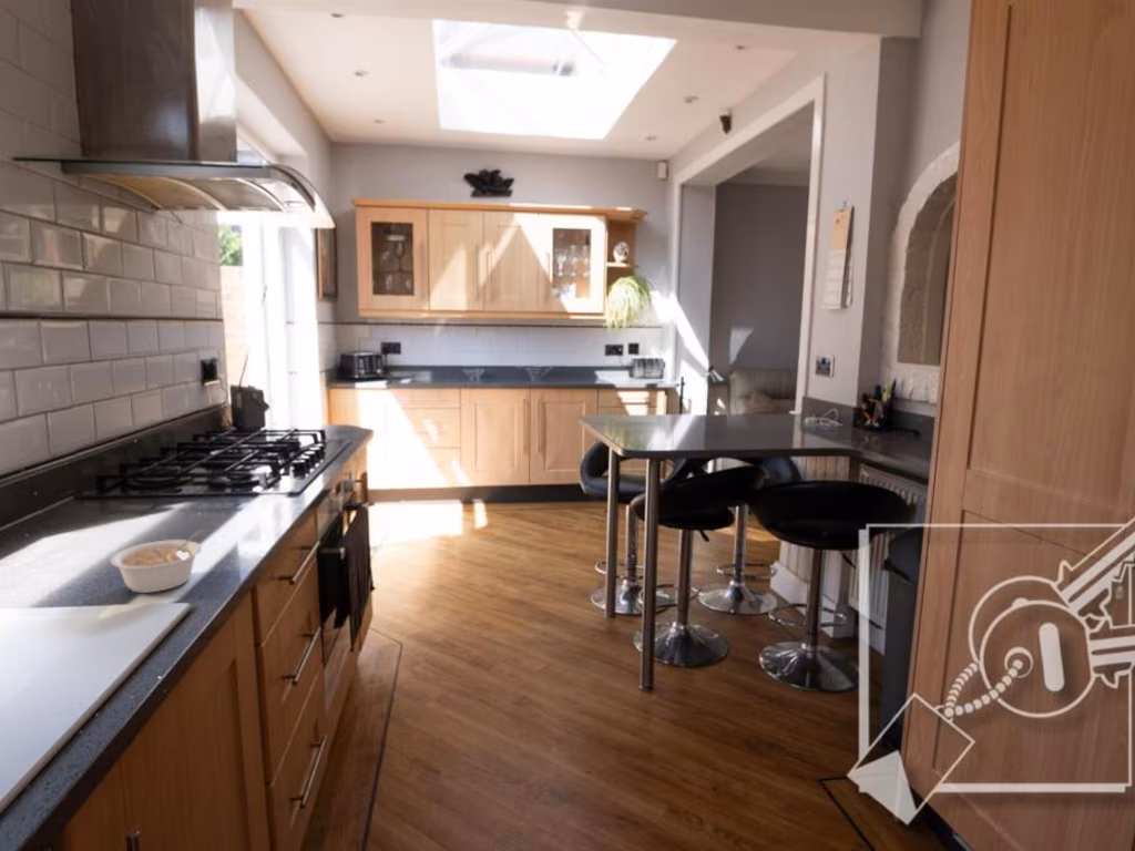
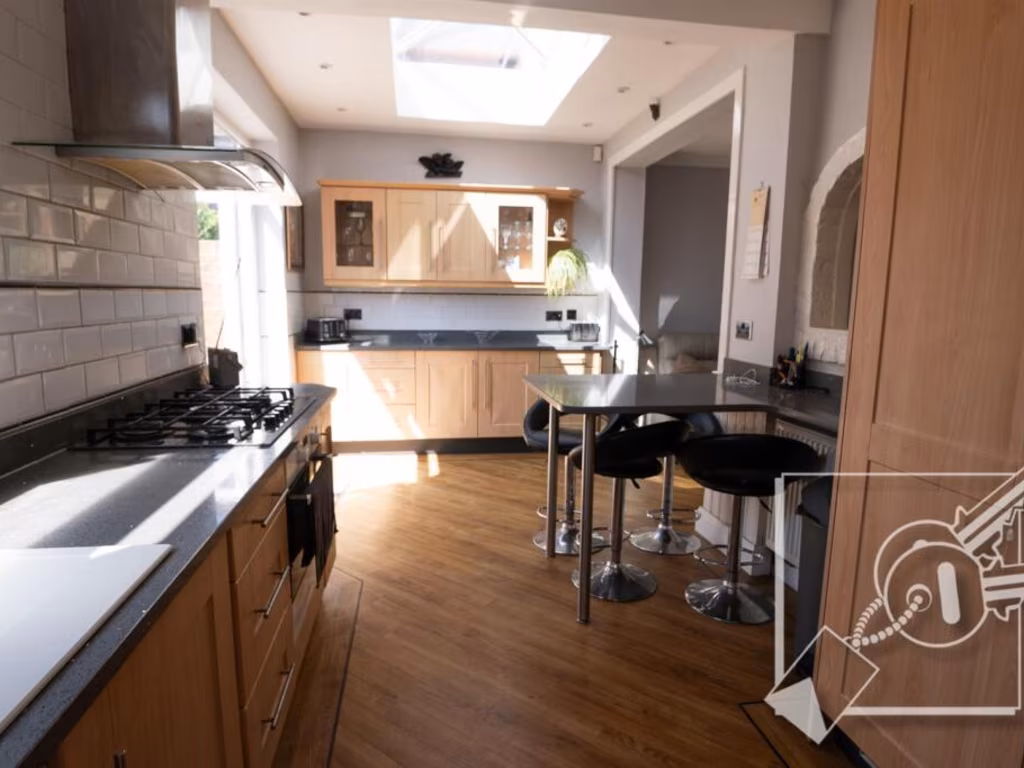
- legume [110,529,203,594]
